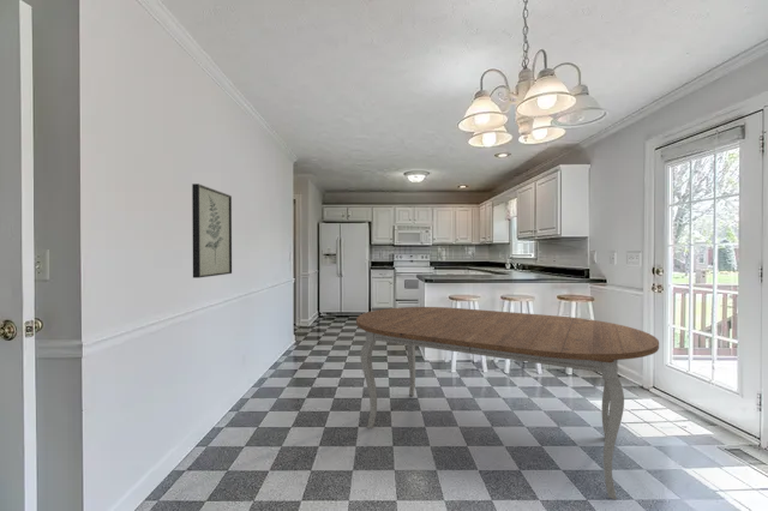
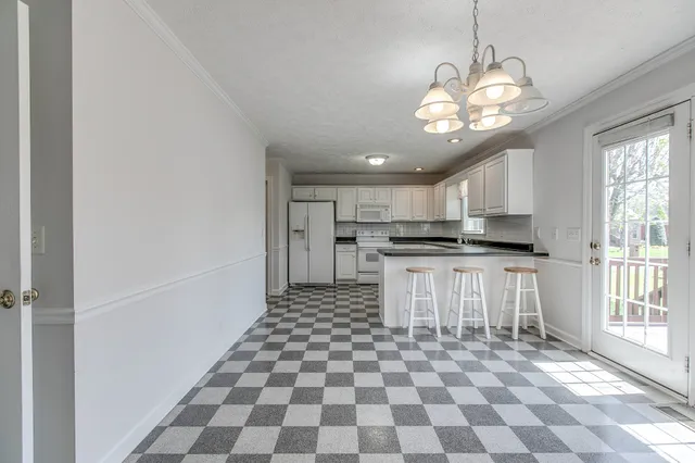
- dining table [355,306,660,500]
- wall art [191,182,233,279]
